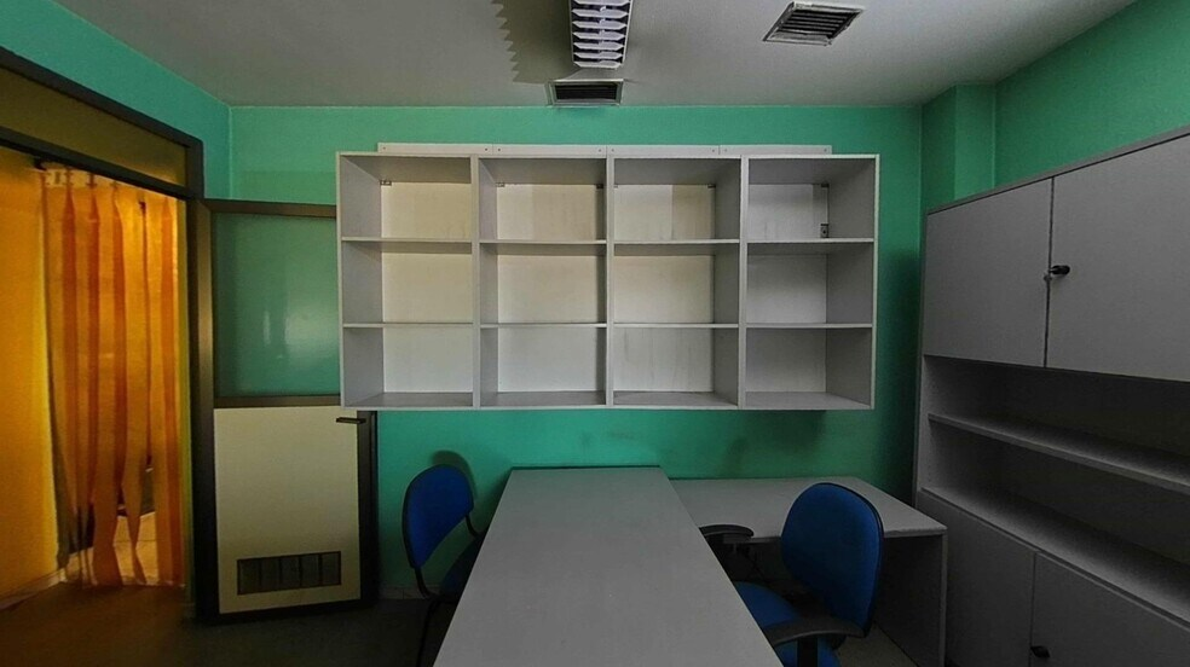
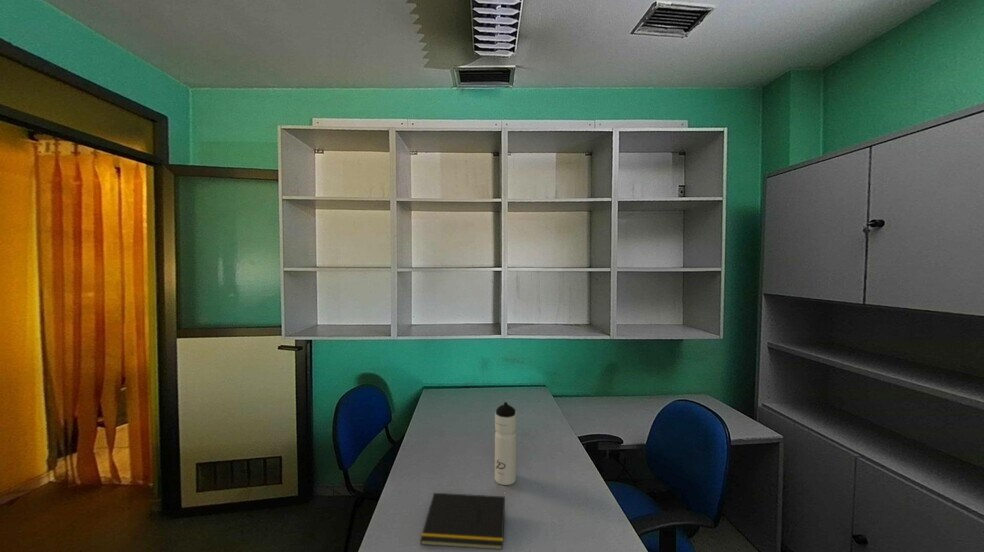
+ notepad [419,492,506,551]
+ water bottle [494,401,518,486]
